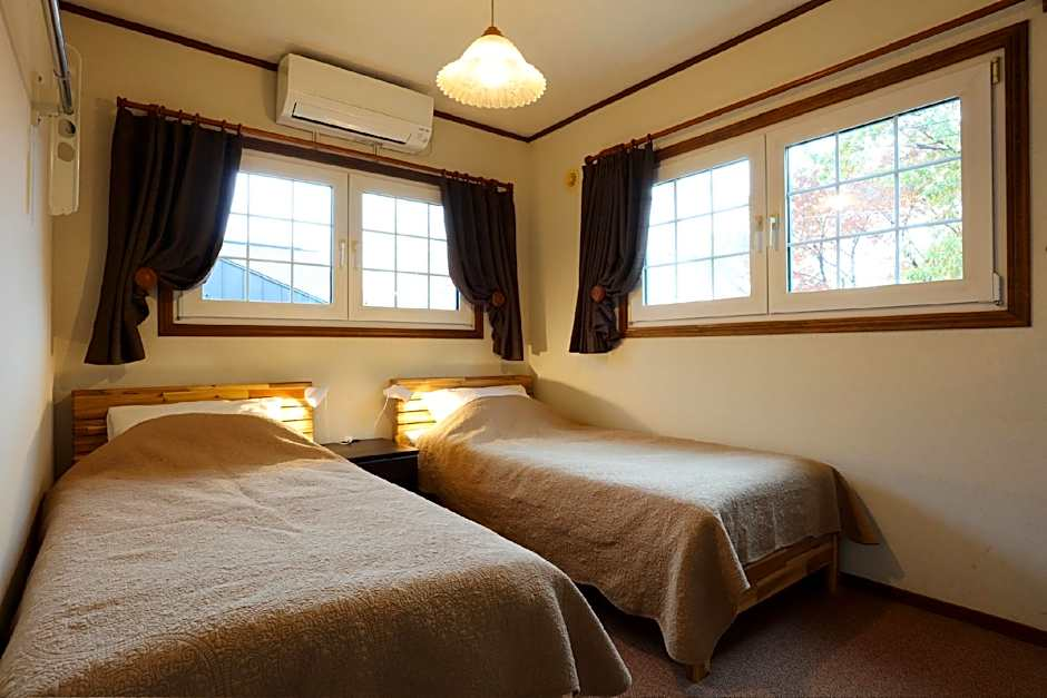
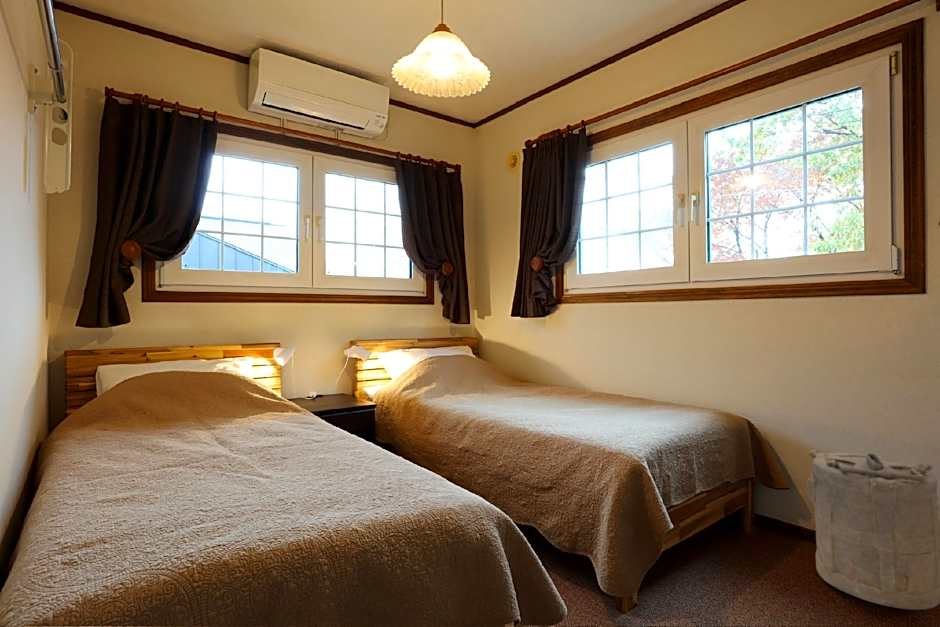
+ laundry hamper [806,448,940,611]
